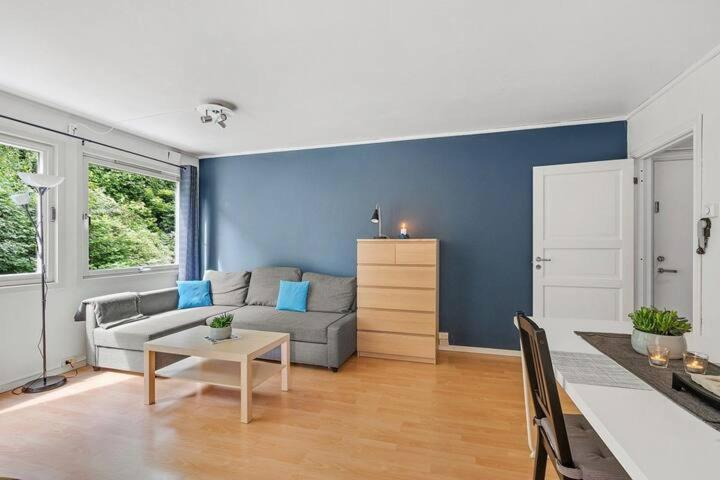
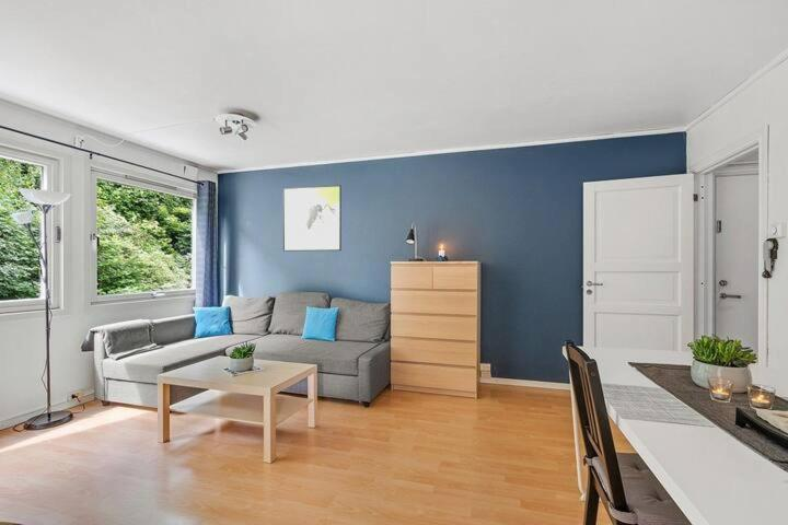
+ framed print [282,184,343,253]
